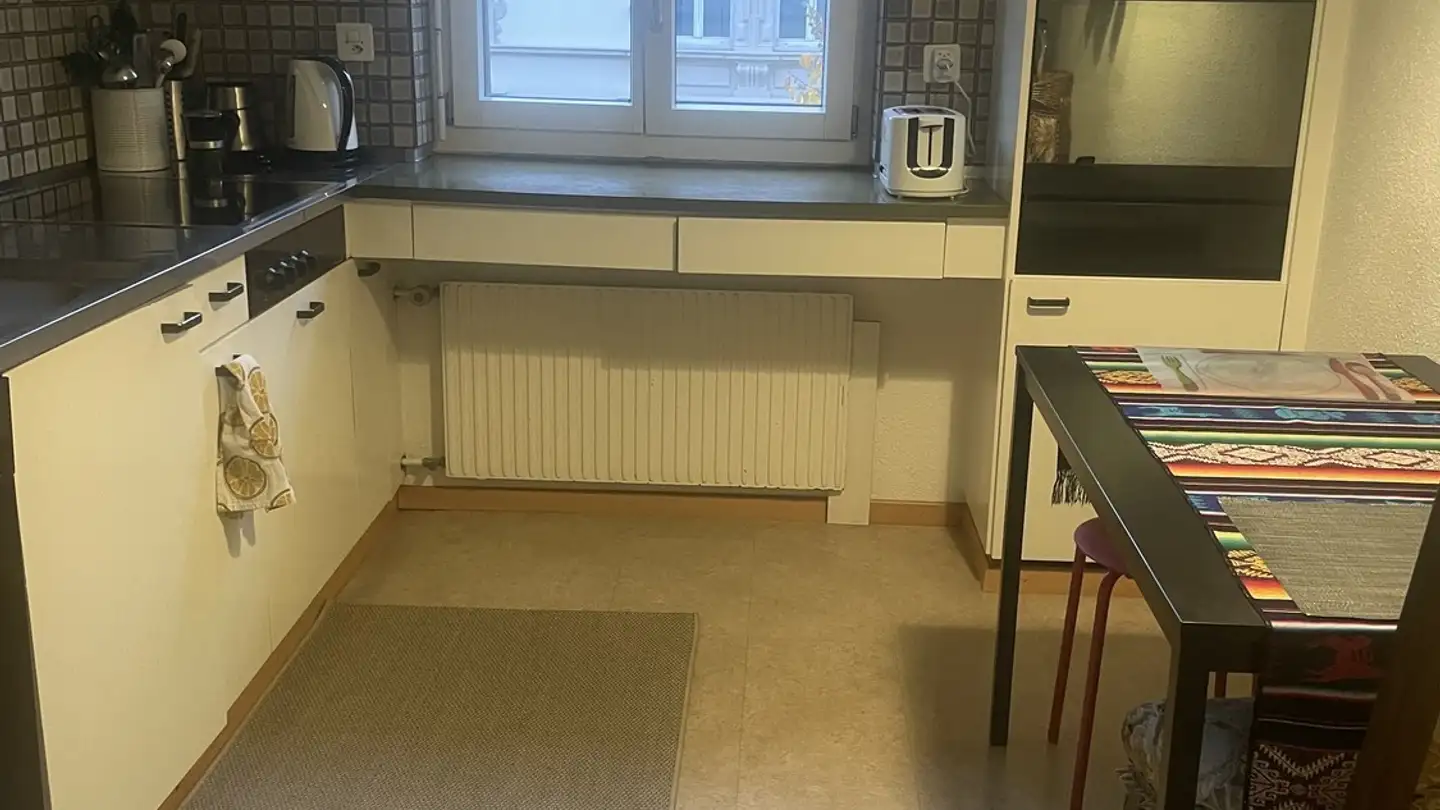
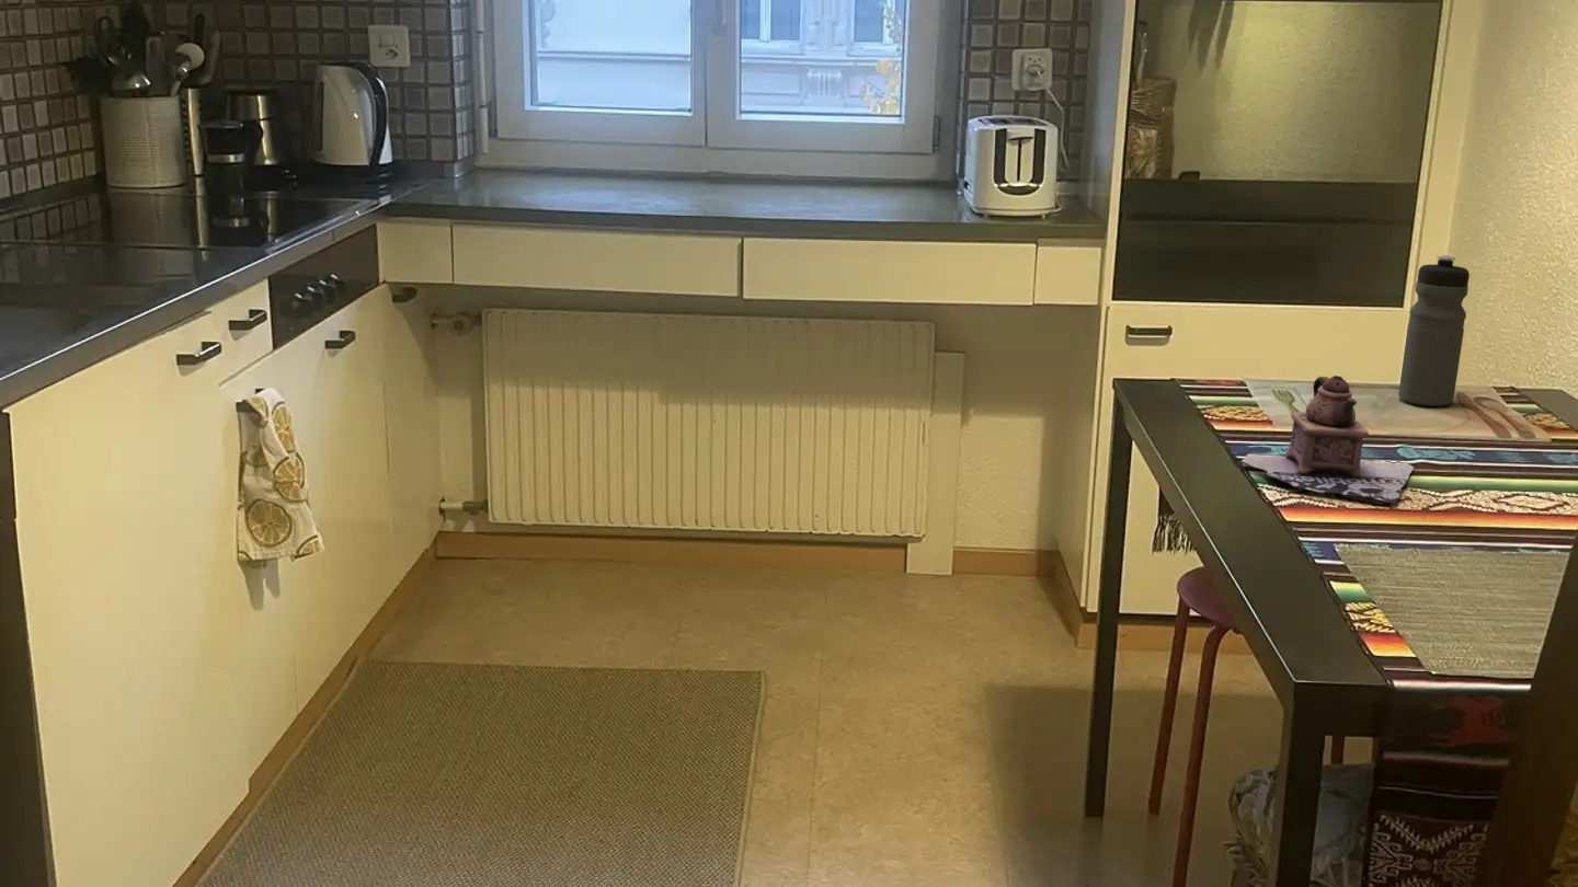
+ water bottle [1397,255,1471,407]
+ teapot [1240,375,1415,505]
